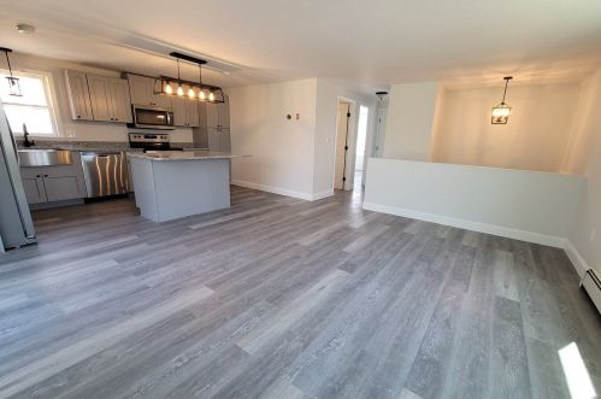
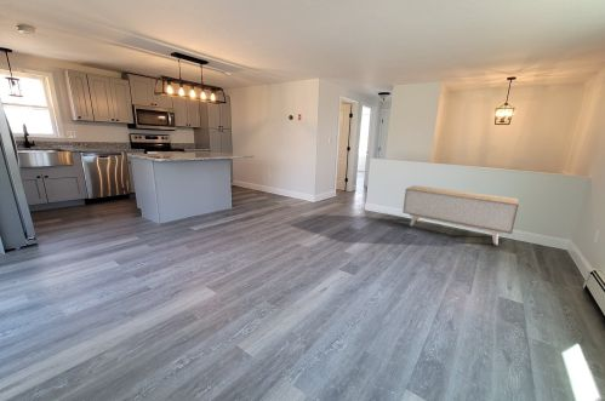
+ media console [401,184,520,246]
